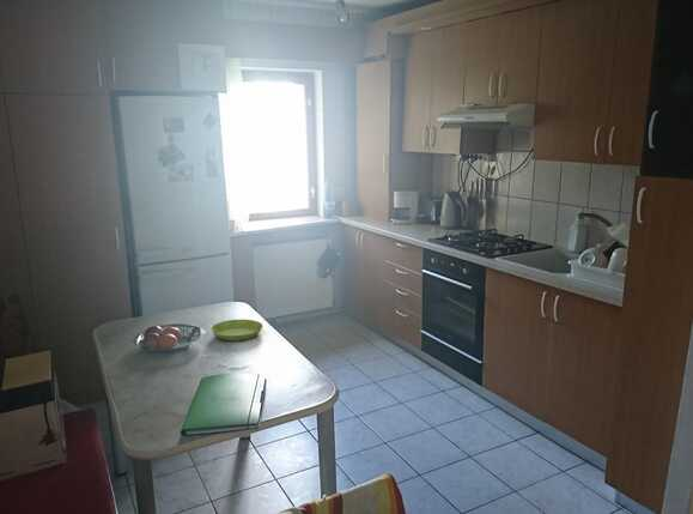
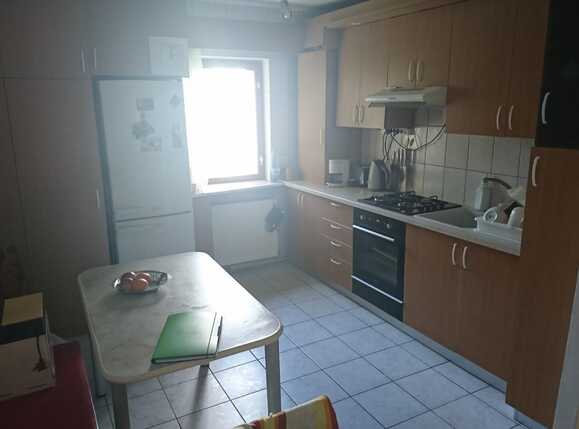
- saucer [211,319,263,341]
